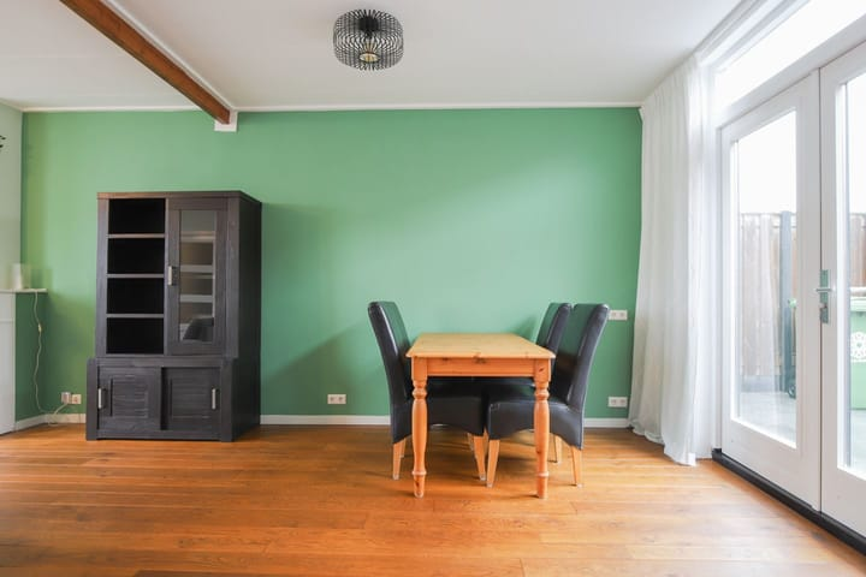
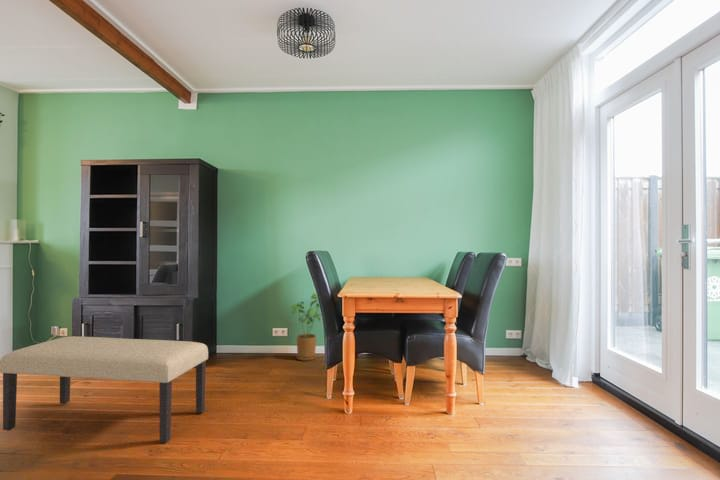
+ house plant [291,292,322,362]
+ bench [0,335,209,444]
